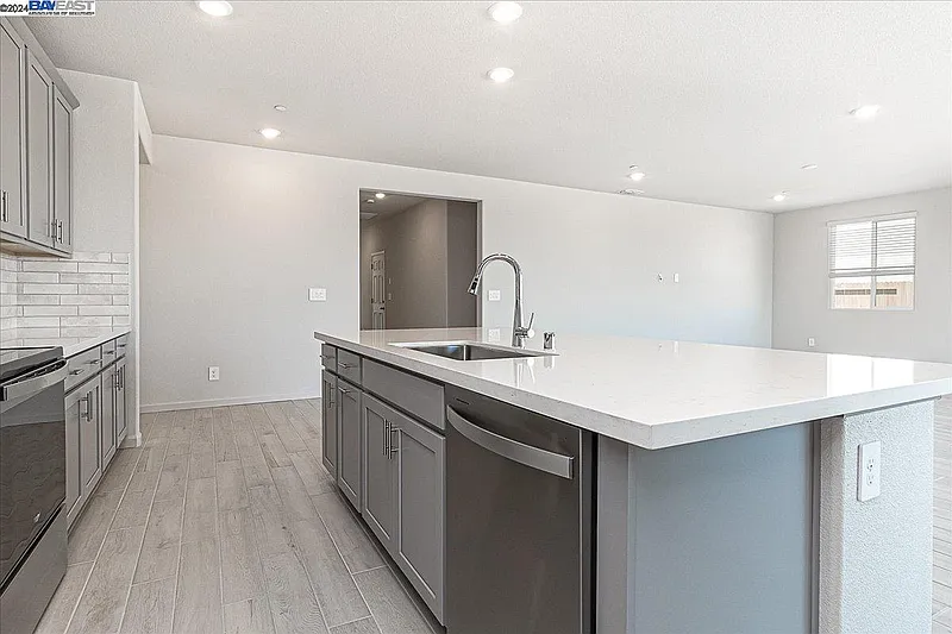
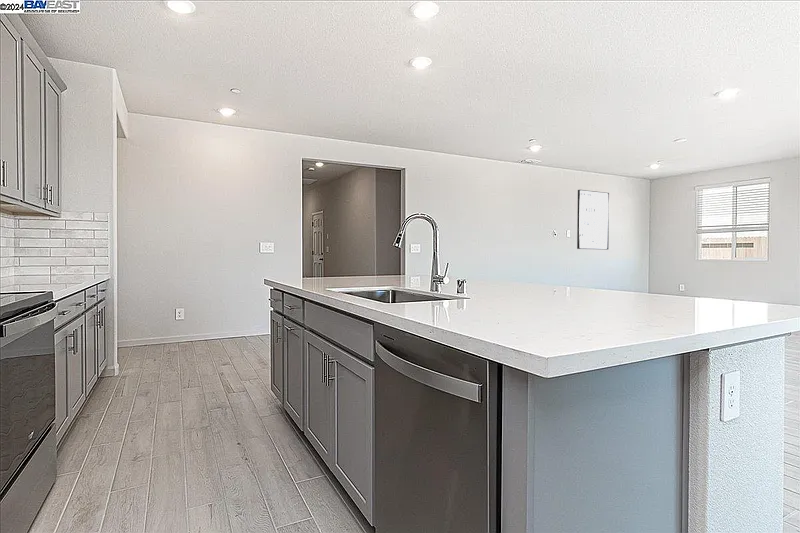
+ wall art [576,189,610,251]
